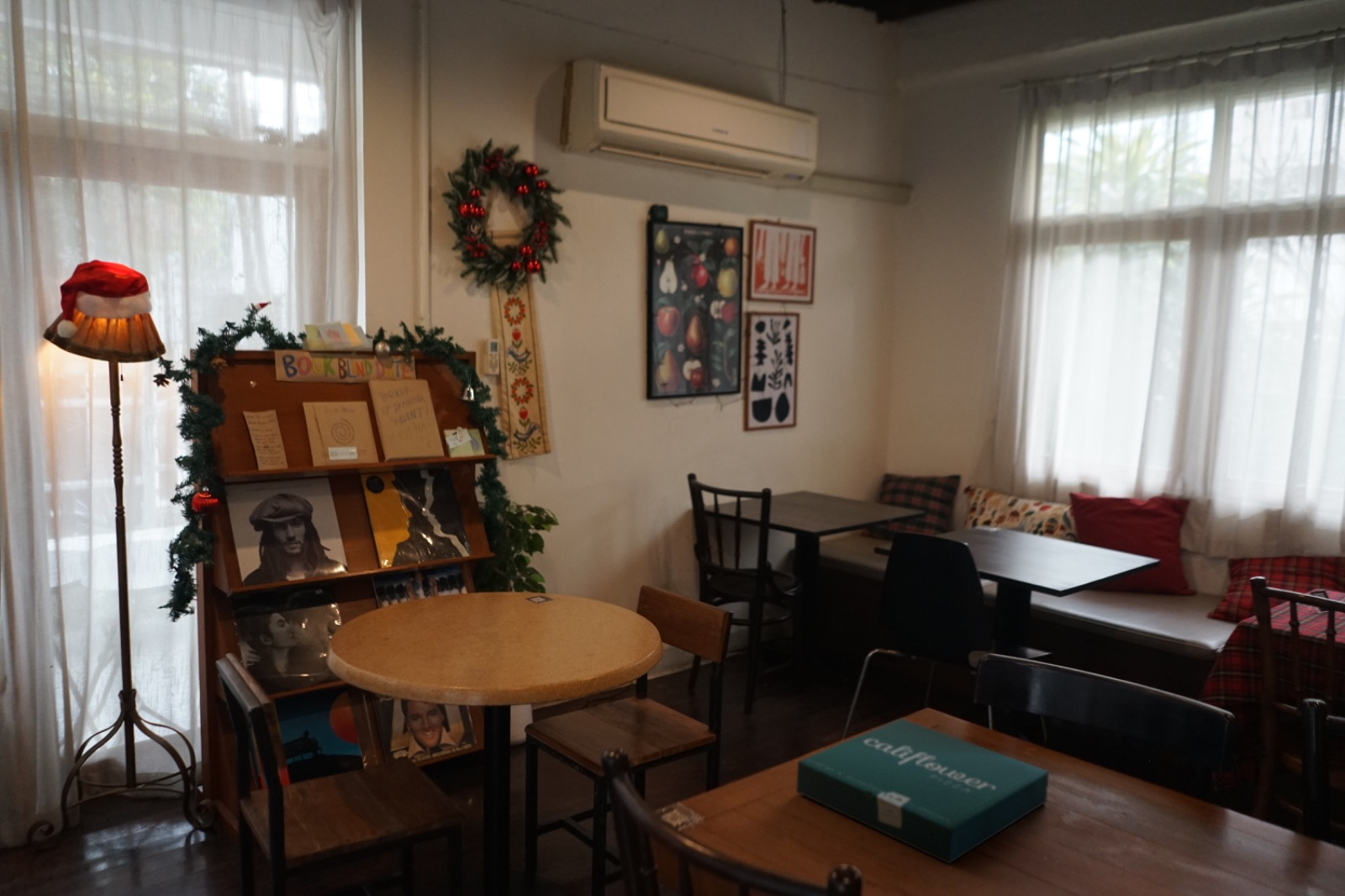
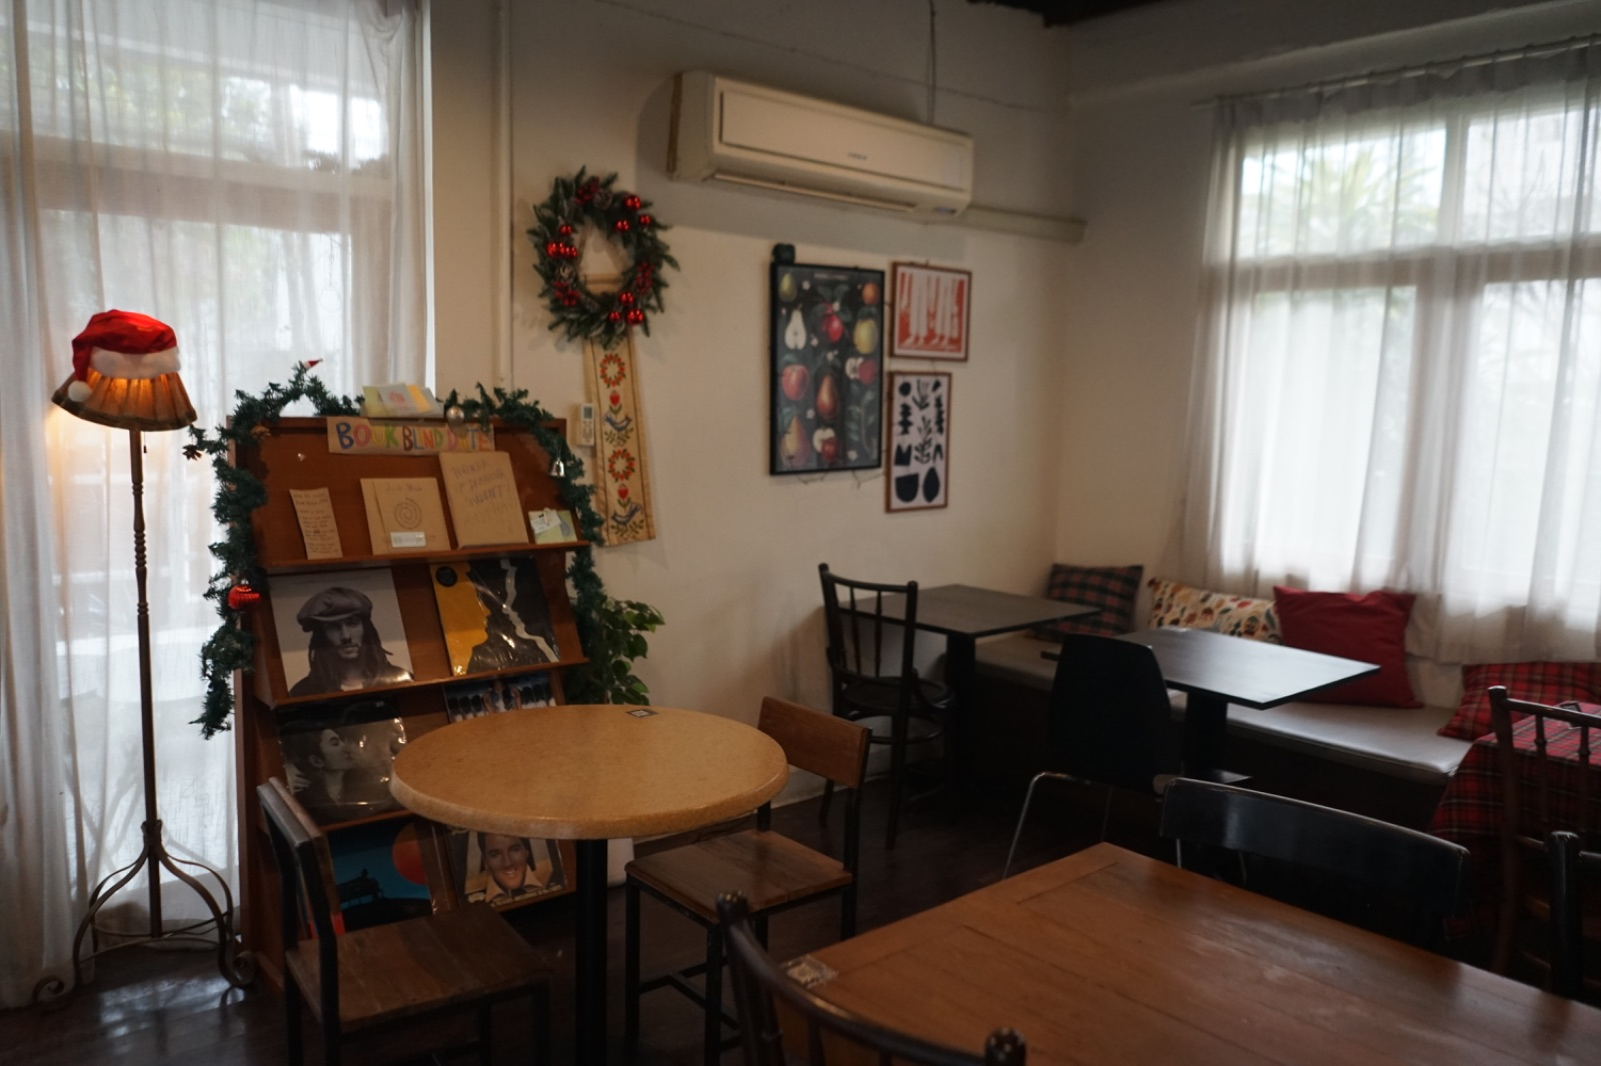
- pizza box [795,718,1050,864]
